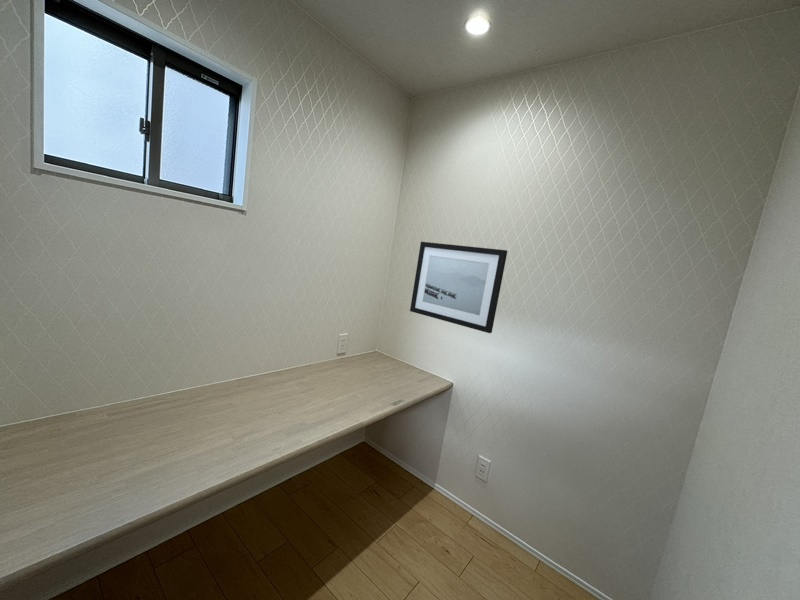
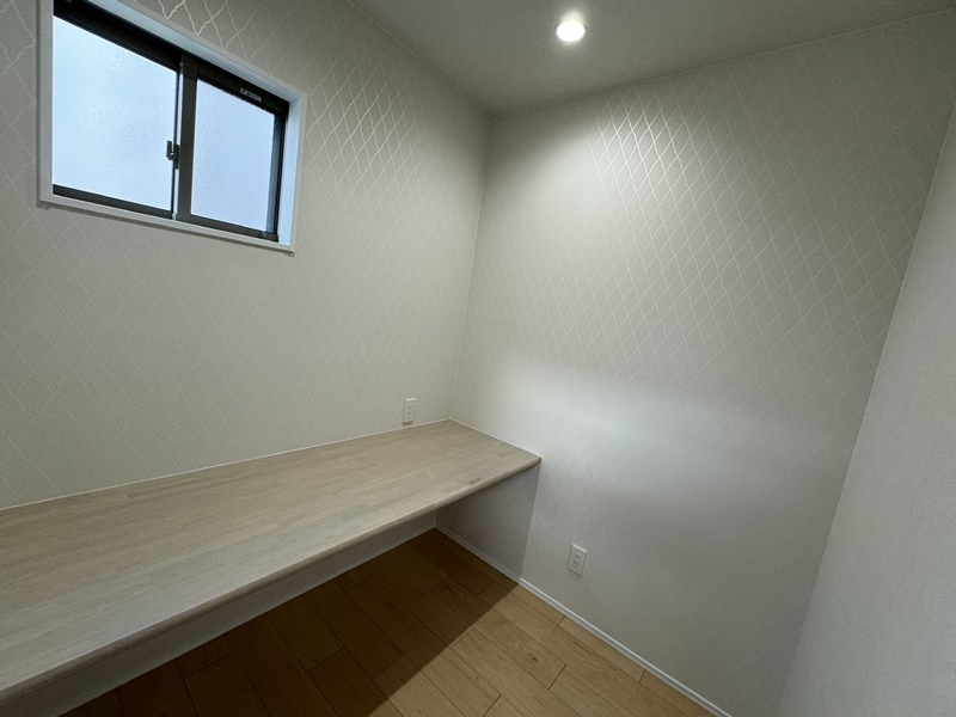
- wall art [409,241,508,334]
